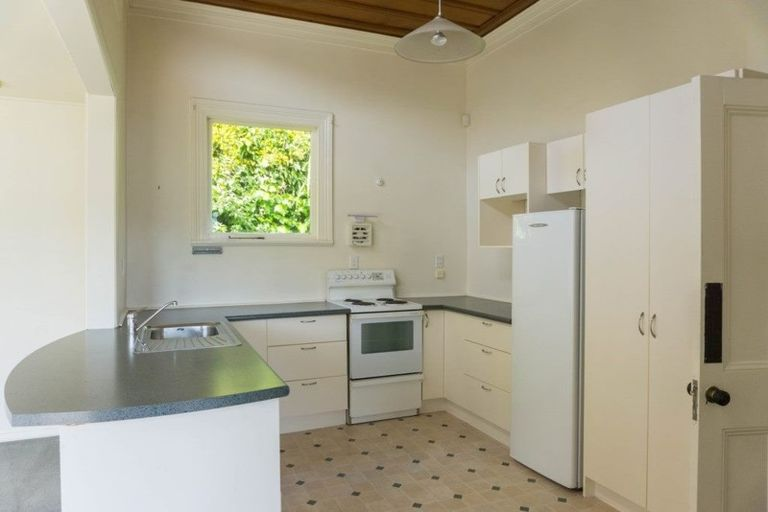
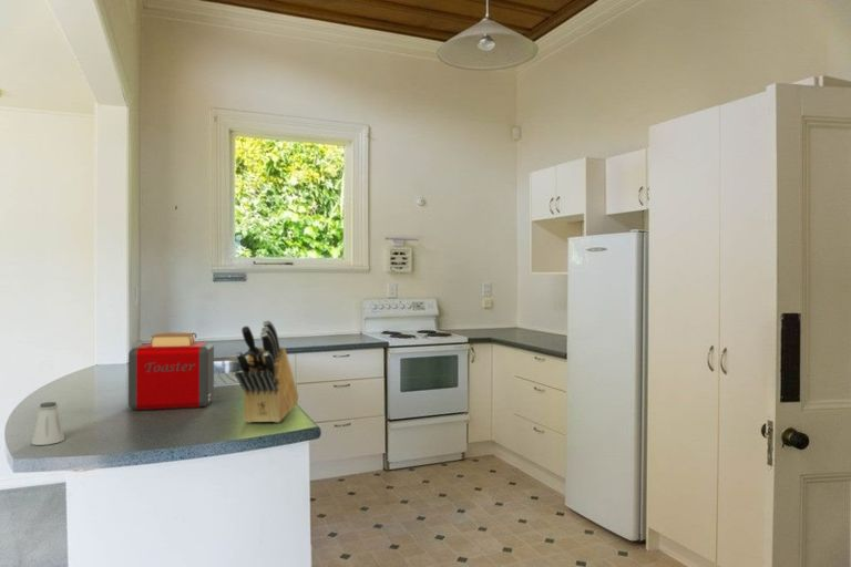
+ knife block [234,319,299,424]
+ saltshaker [30,401,65,446]
+ toaster [127,332,215,411]
